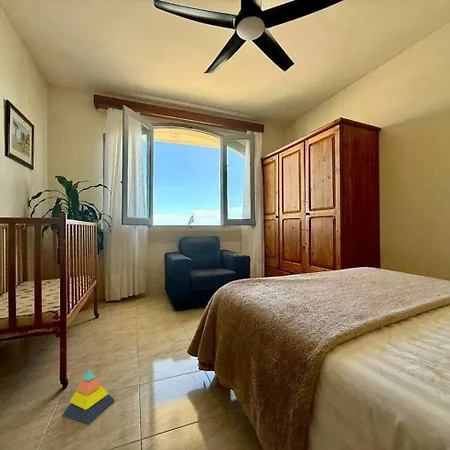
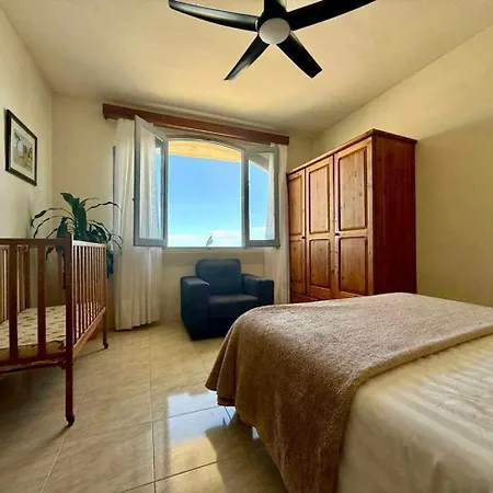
- stacking toy [61,369,116,425]
